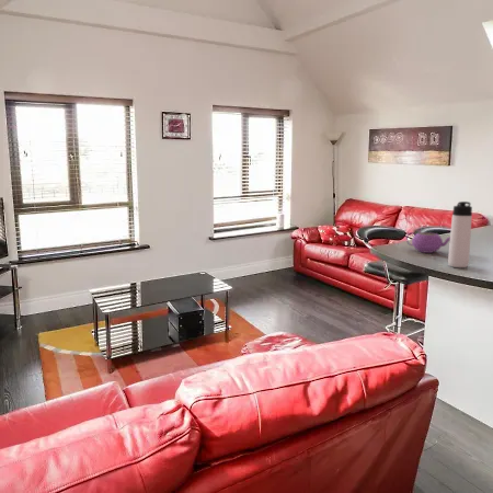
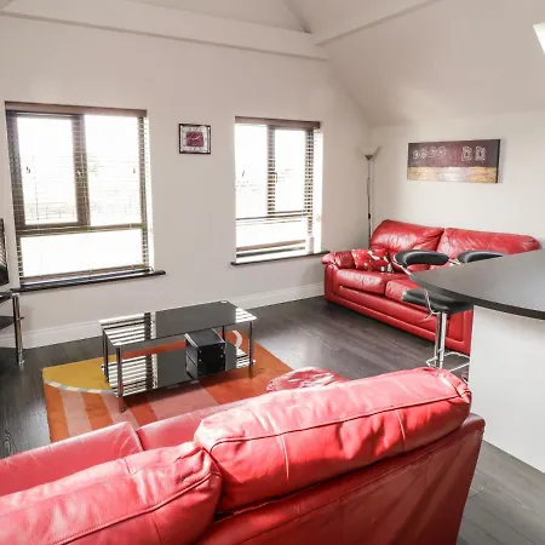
- teapot [405,231,450,254]
- thermos bottle [447,200,473,268]
